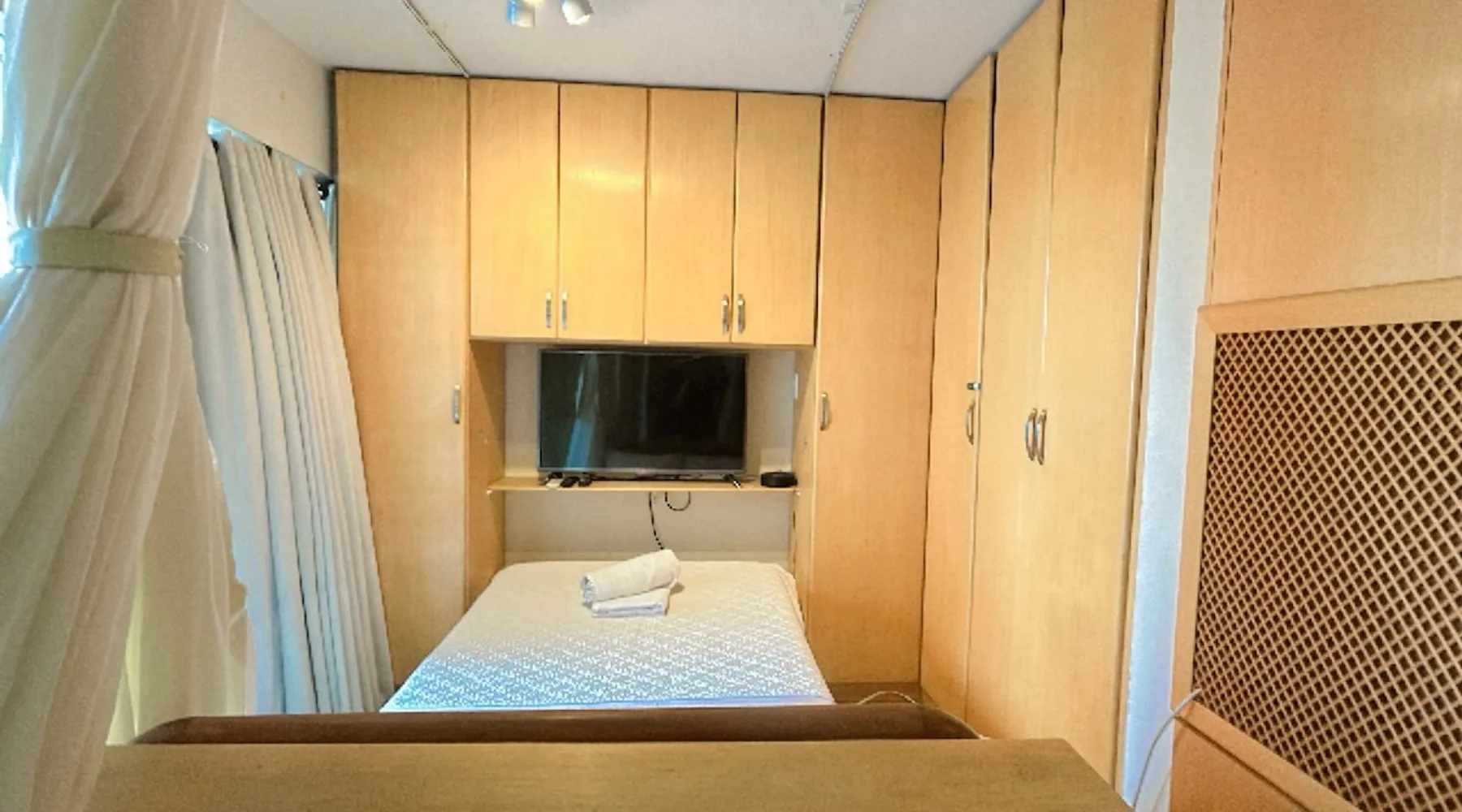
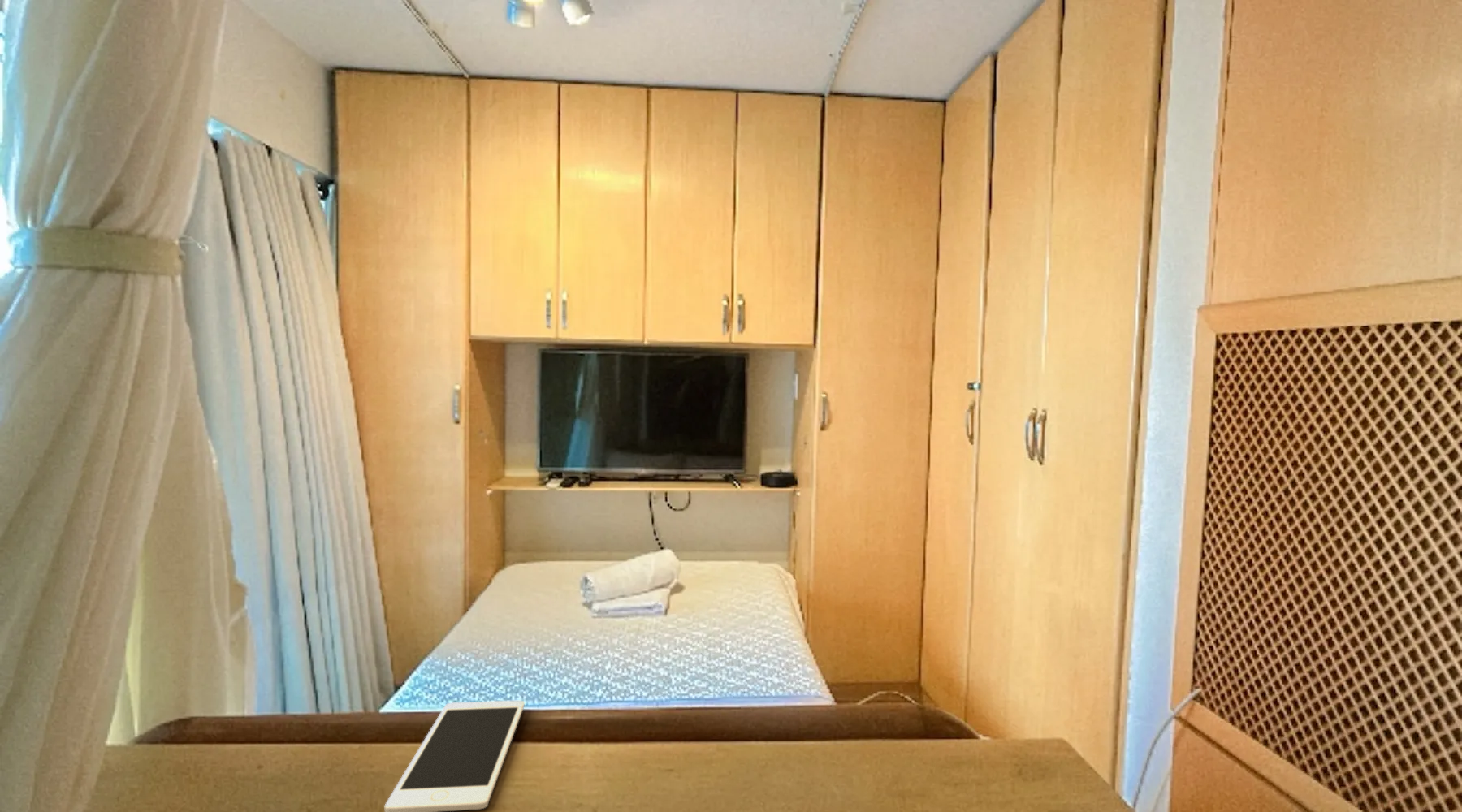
+ cell phone [384,700,526,812]
